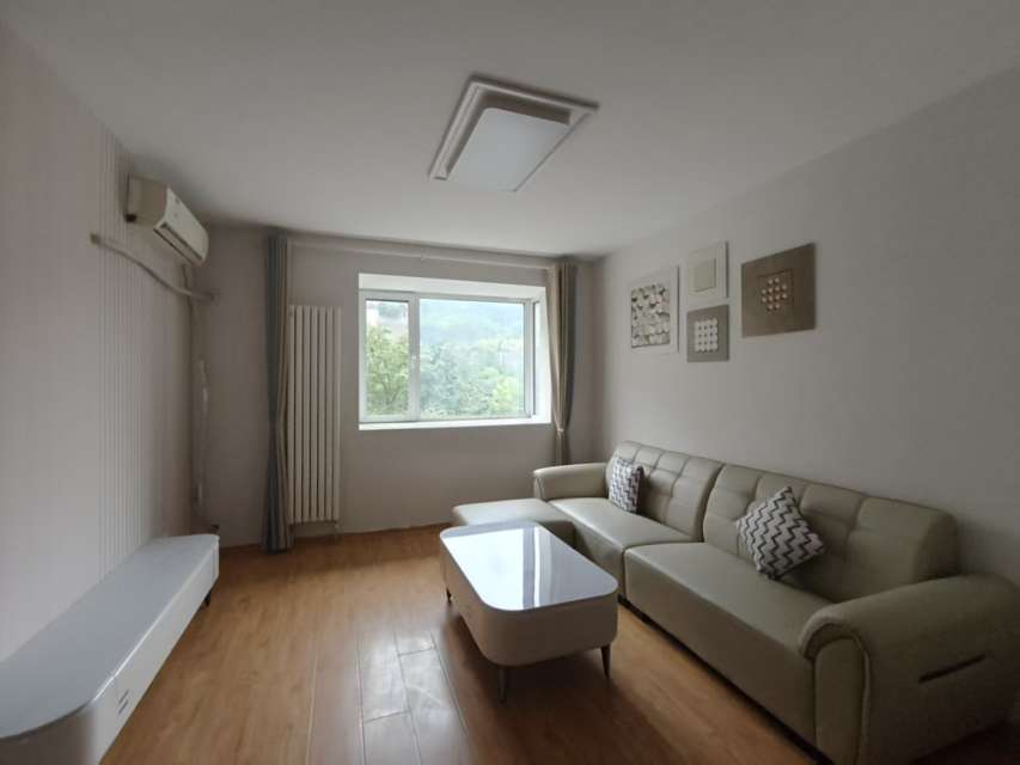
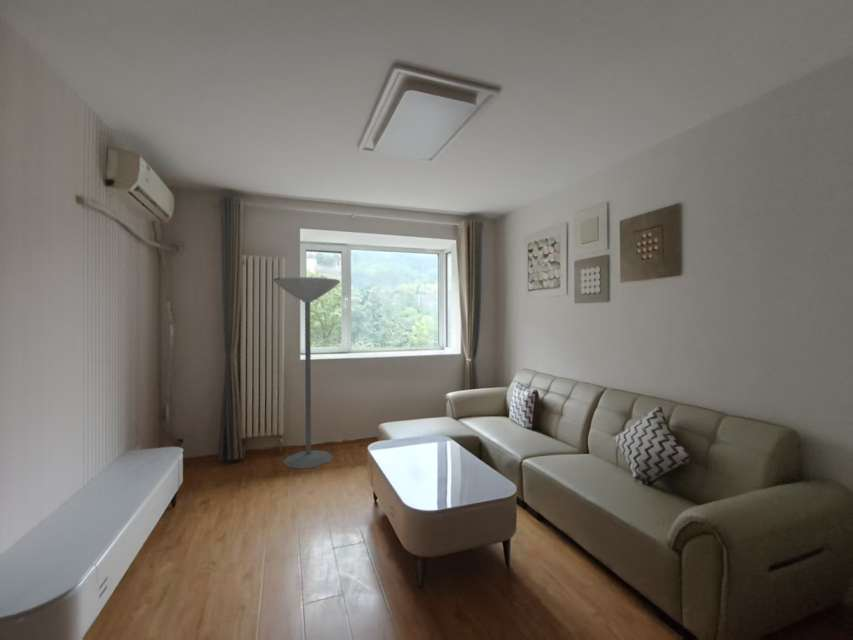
+ floor lamp [272,276,341,470]
